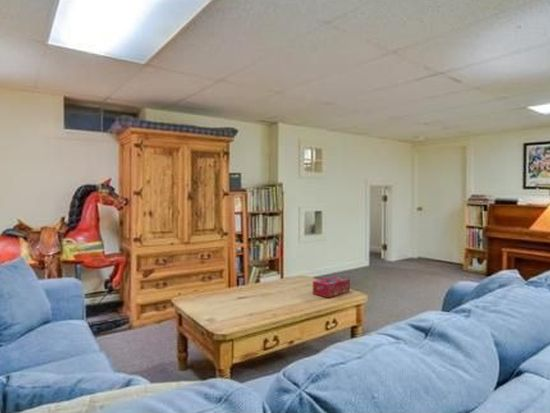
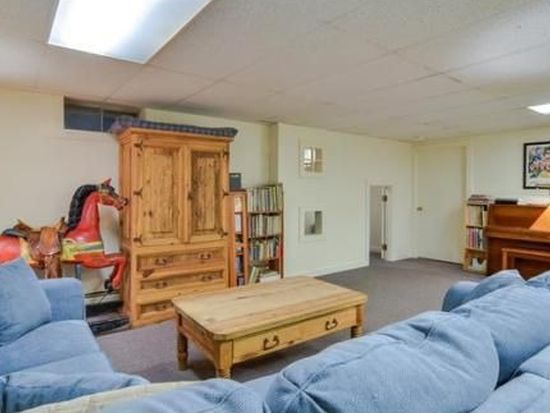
- tissue box [312,275,351,299]
